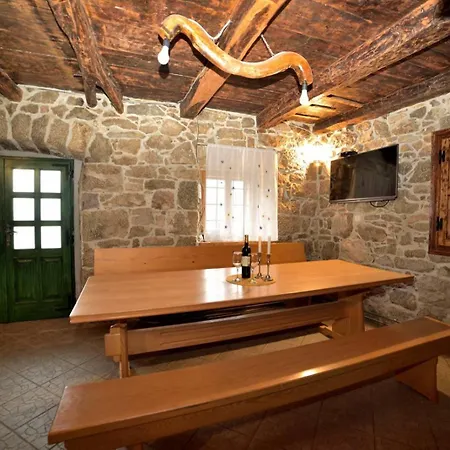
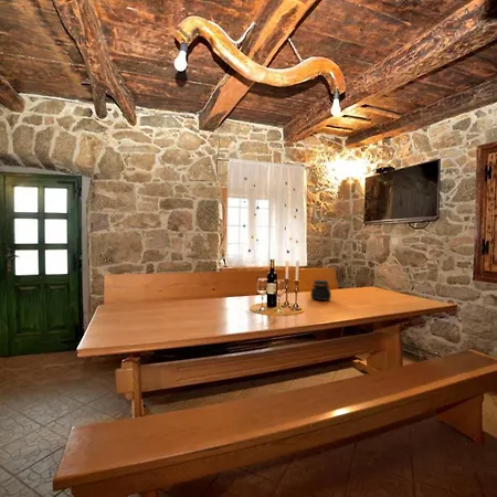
+ jar [309,279,332,302]
